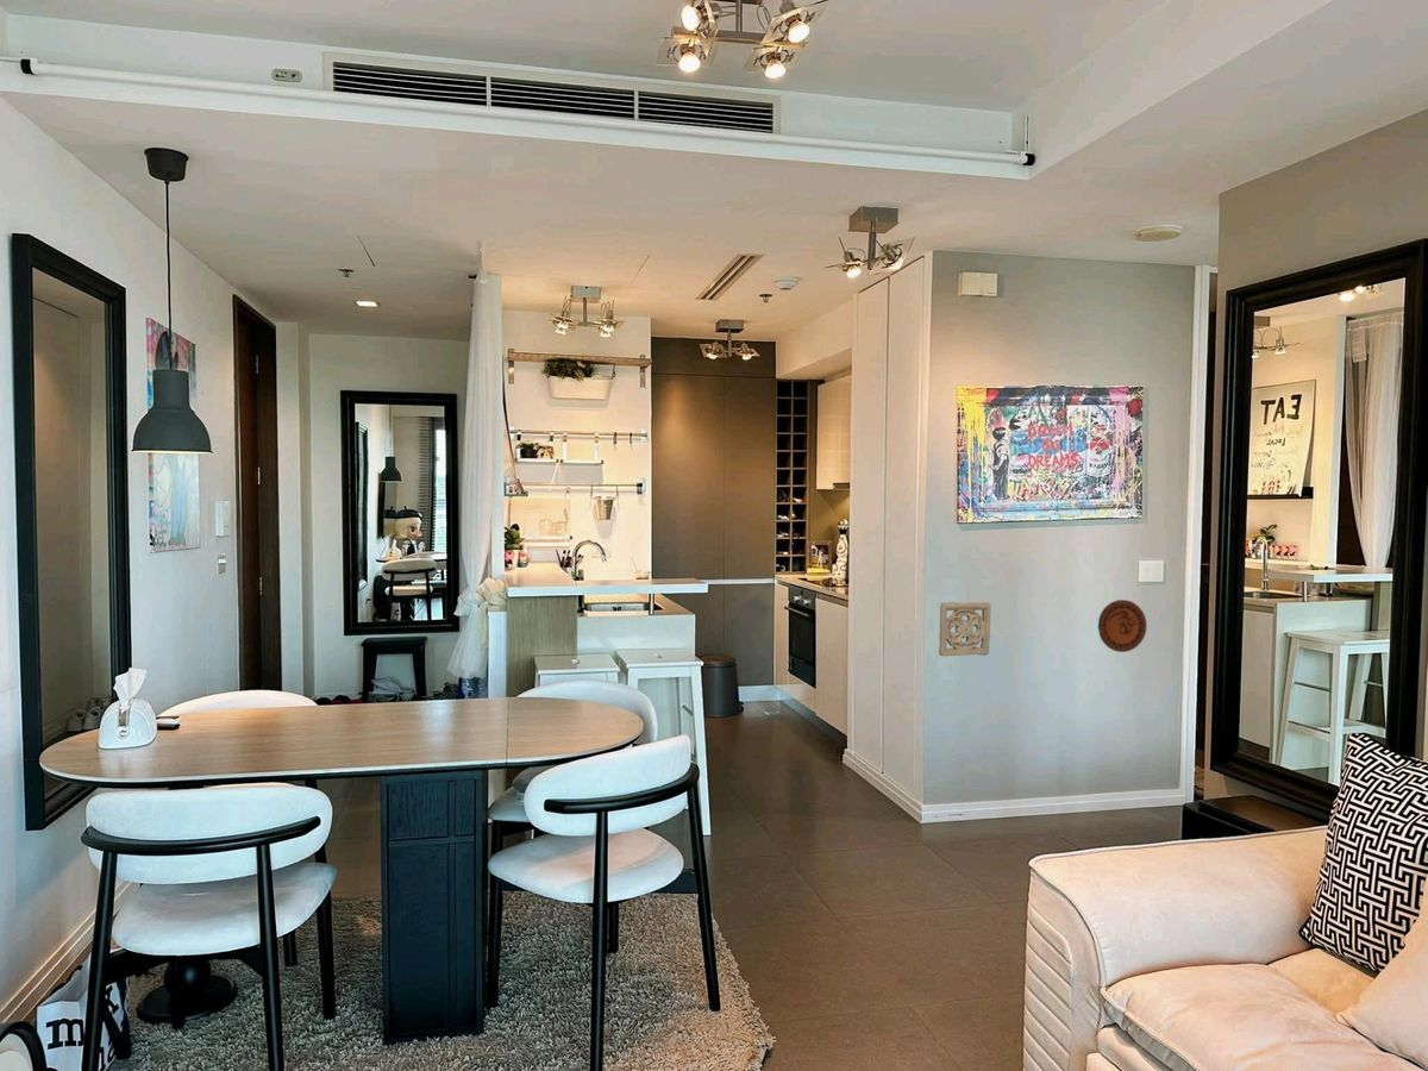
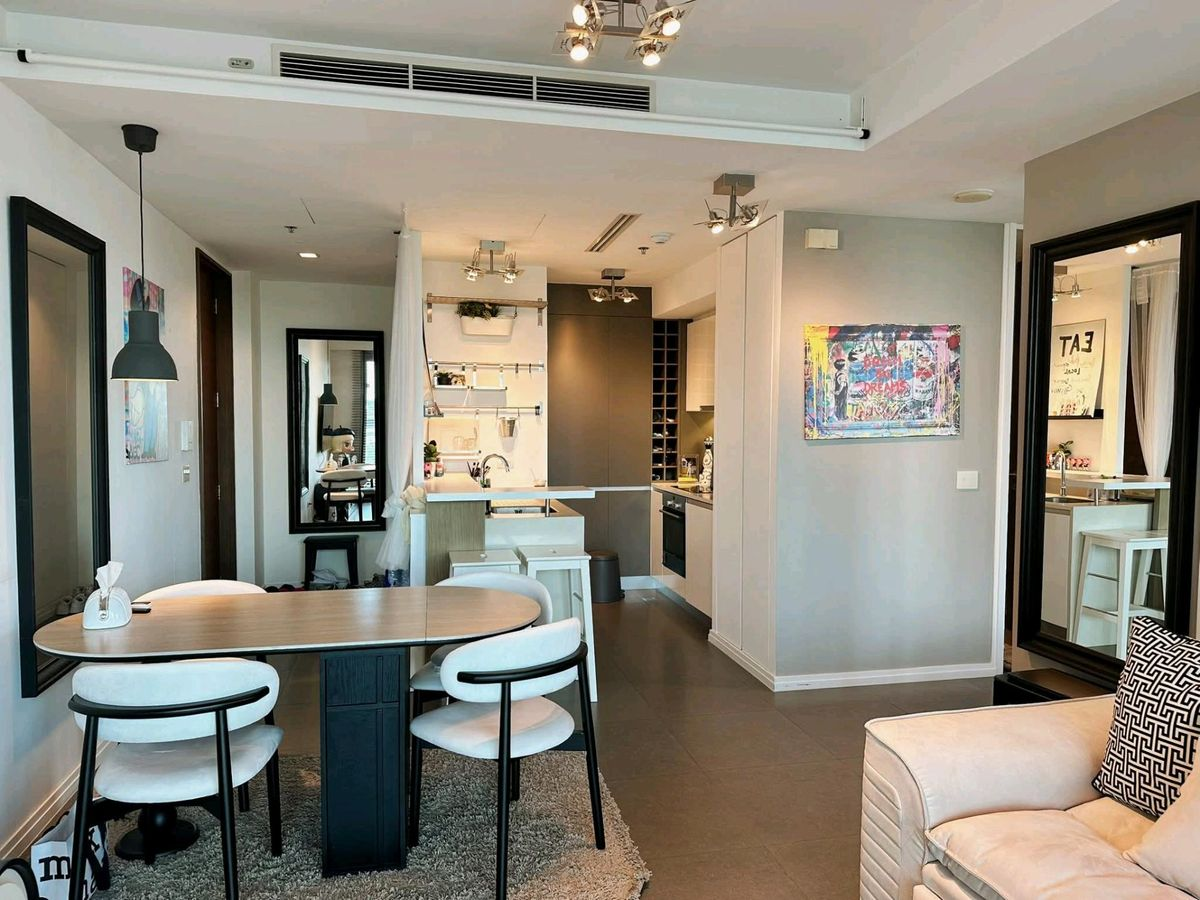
- decorative plate [1097,599,1148,653]
- wall ornament [938,601,991,657]
